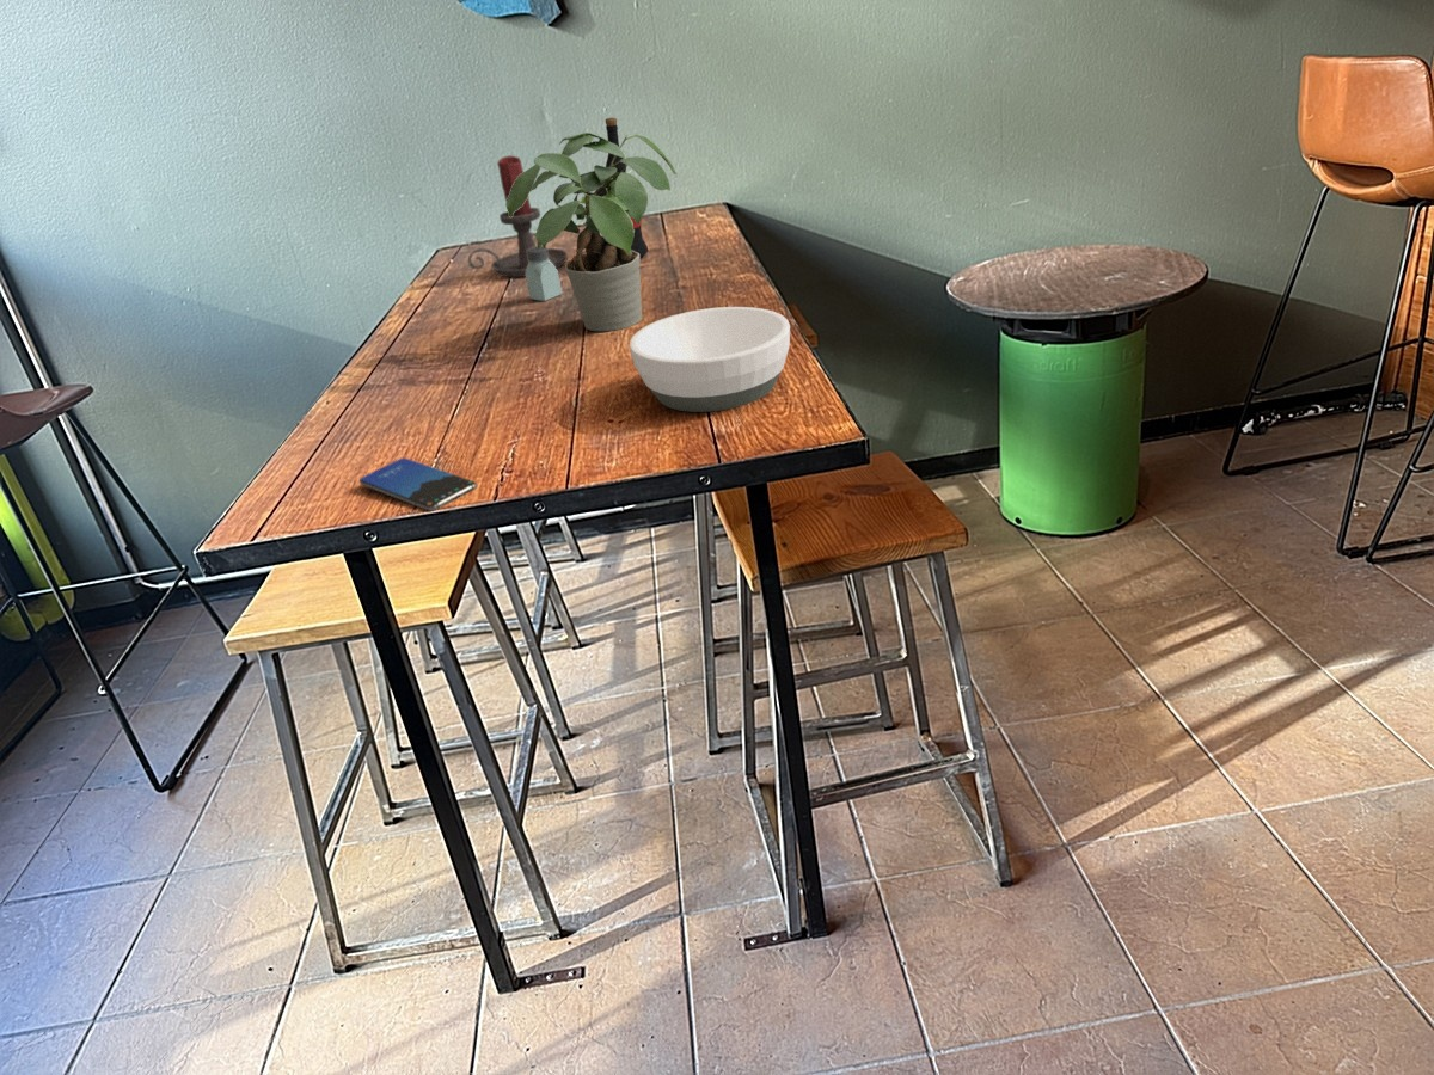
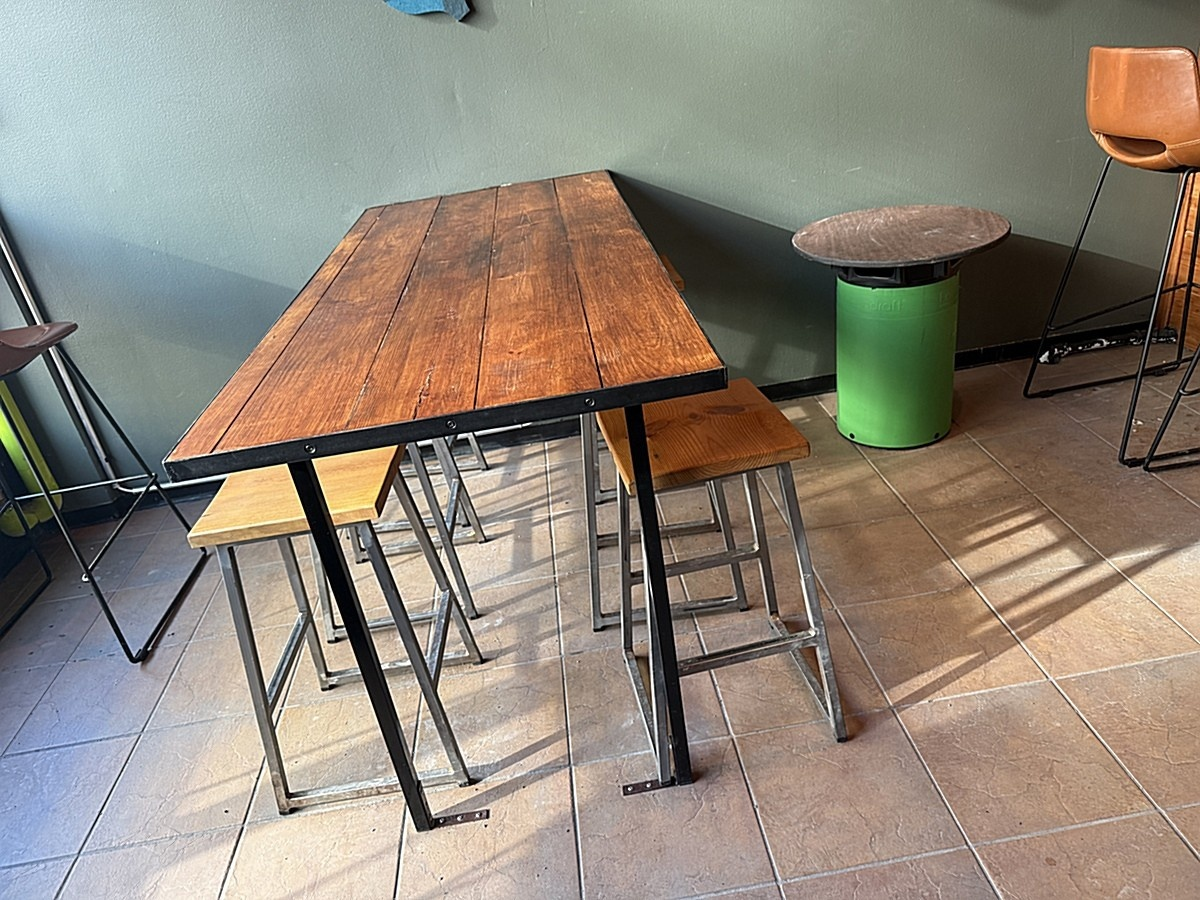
- wine bottle [596,117,649,258]
- candle holder [467,155,569,278]
- smartphone [358,457,478,512]
- bowl [629,306,791,413]
- saltshaker [525,245,564,302]
- potted plant [504,131,679,333]
